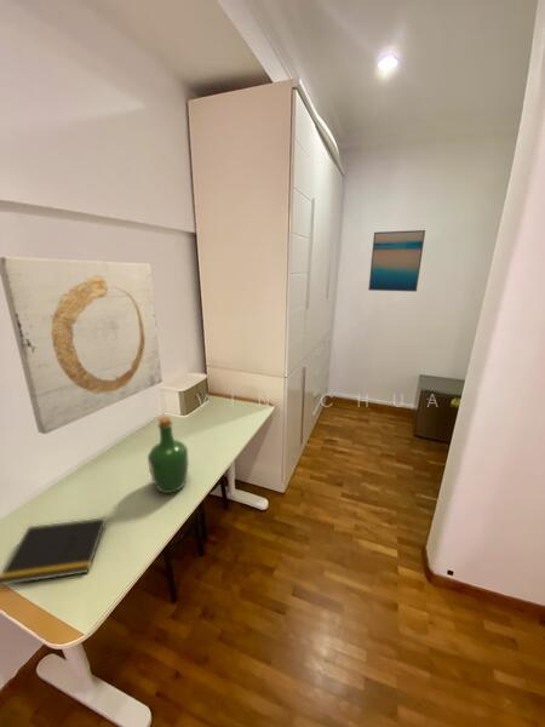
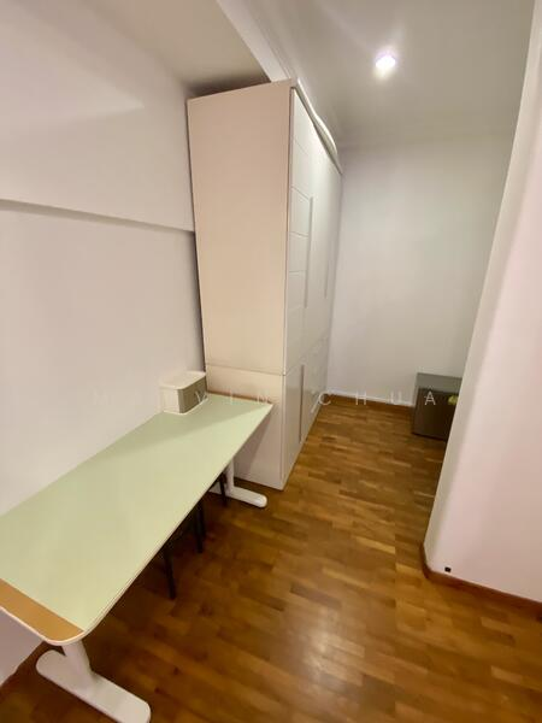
- wall art [367,229,426,293]
- wine bottle [147,416,190,494]
- wall art [0,256,164,435]
- notepad [0,516,108,586]
